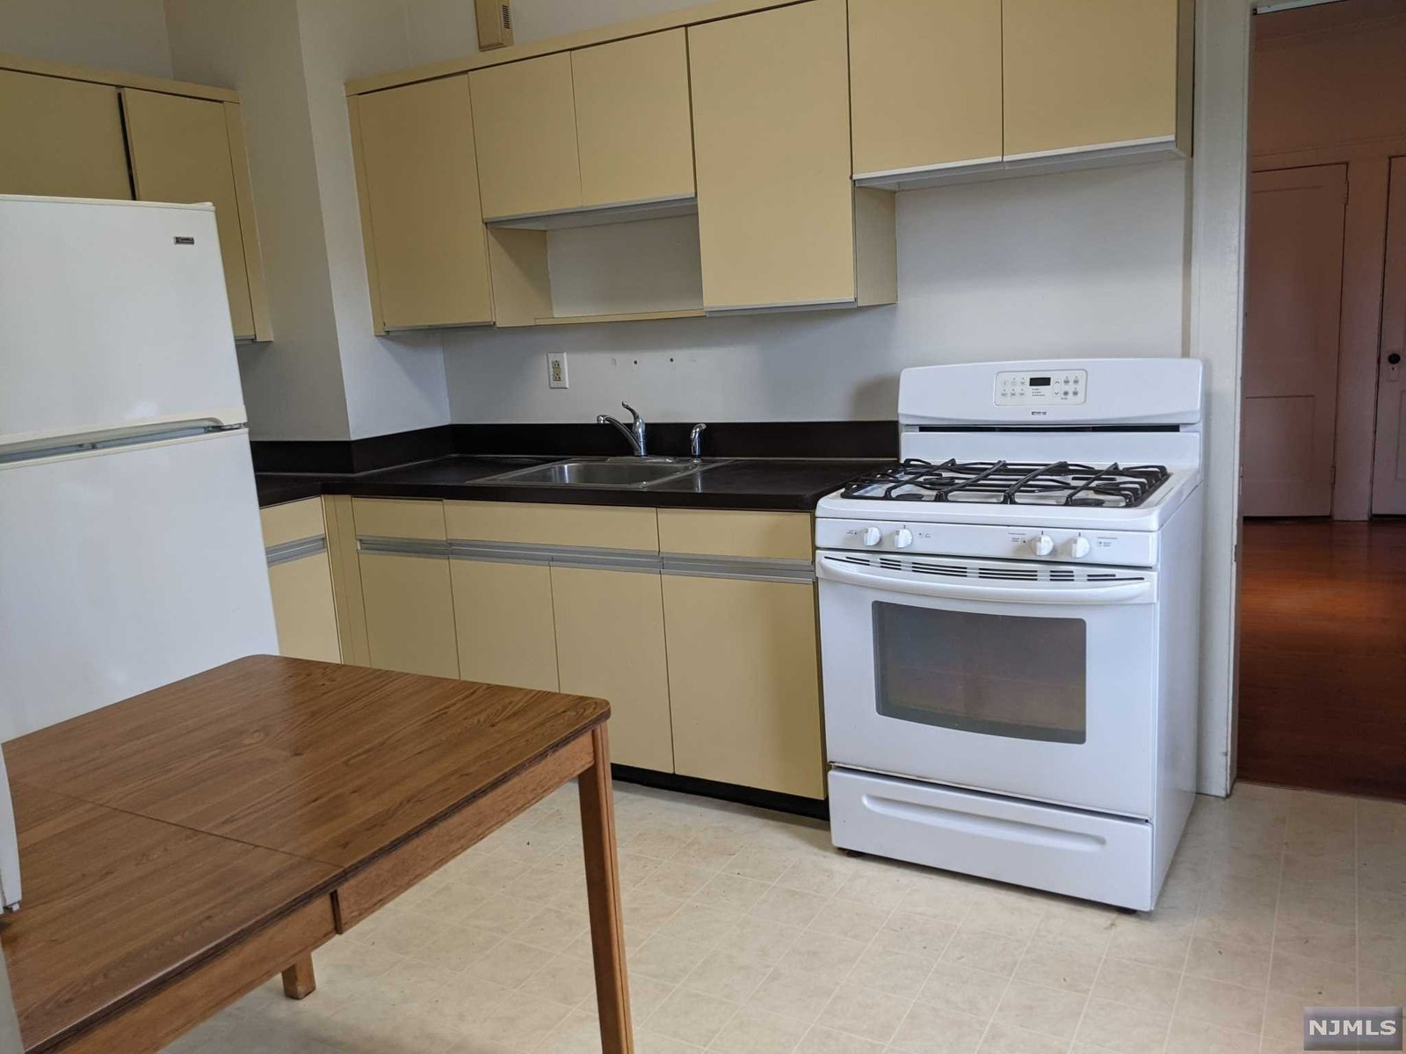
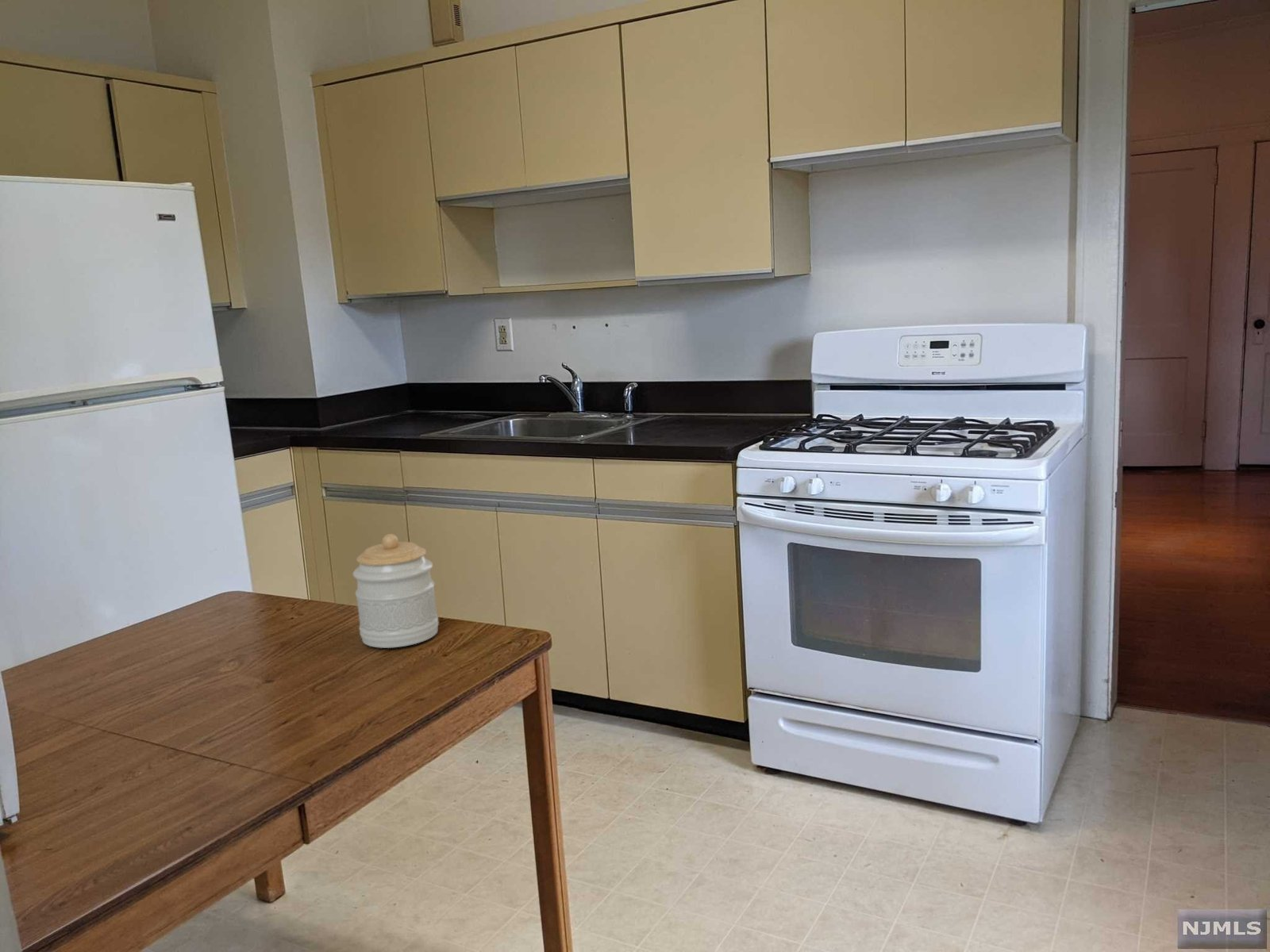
+ jar [352,533,440,649]
